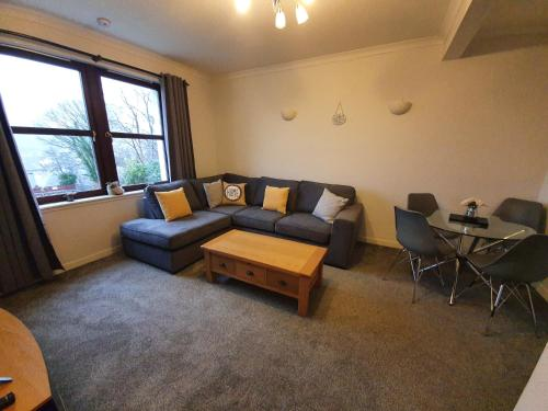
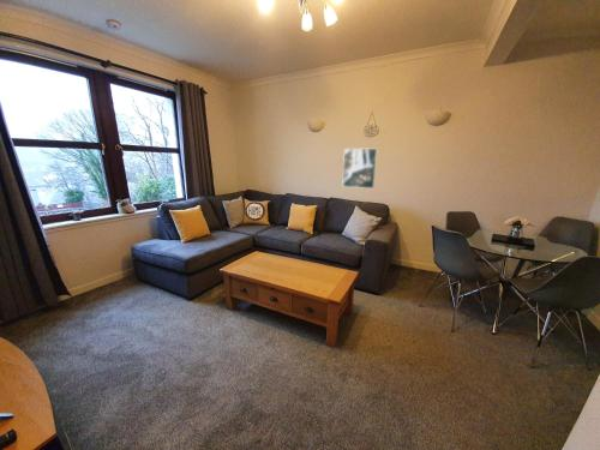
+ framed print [341,148,378,190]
